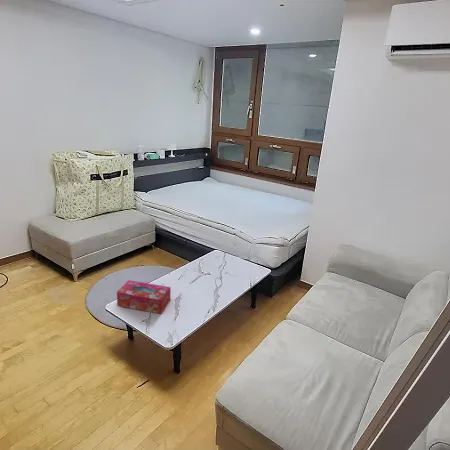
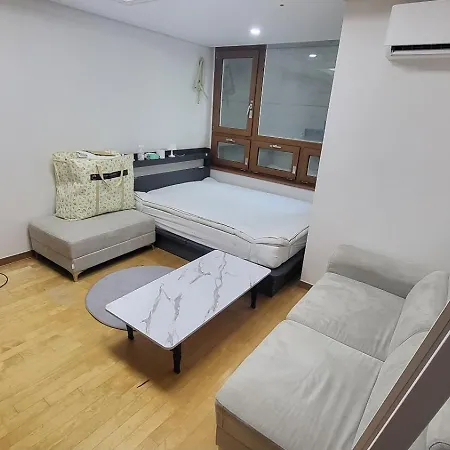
- tissue box [116,279,172,315]
